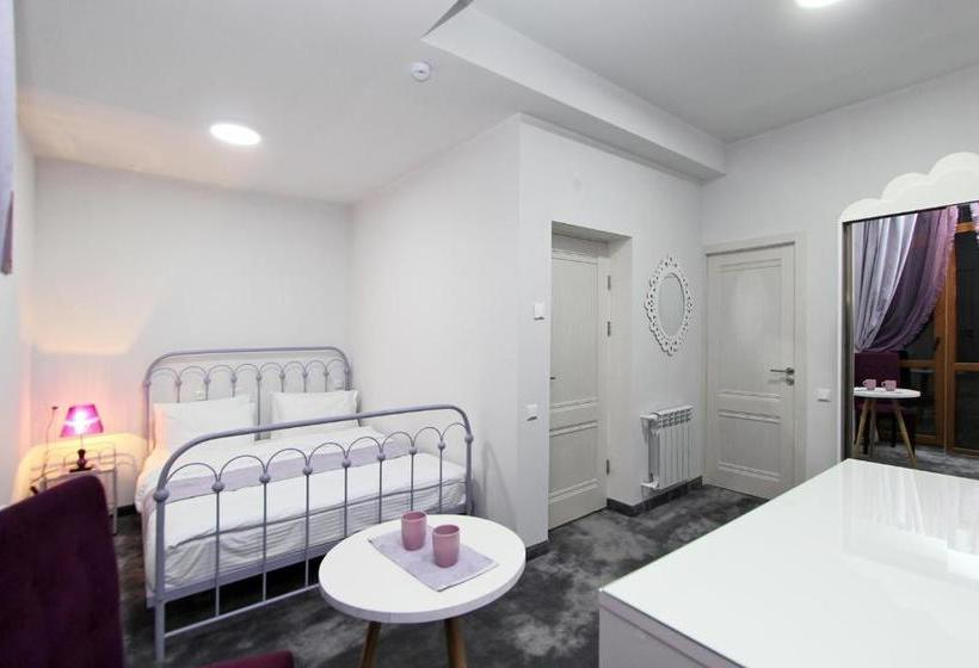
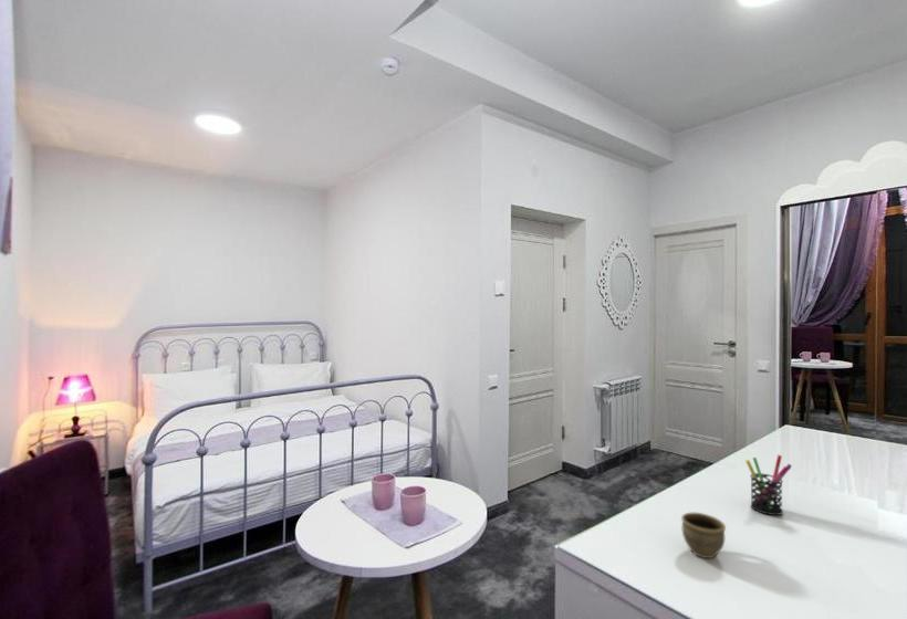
+ cup [680,512,727,559]
+ pen holder [744,454,793,516]
